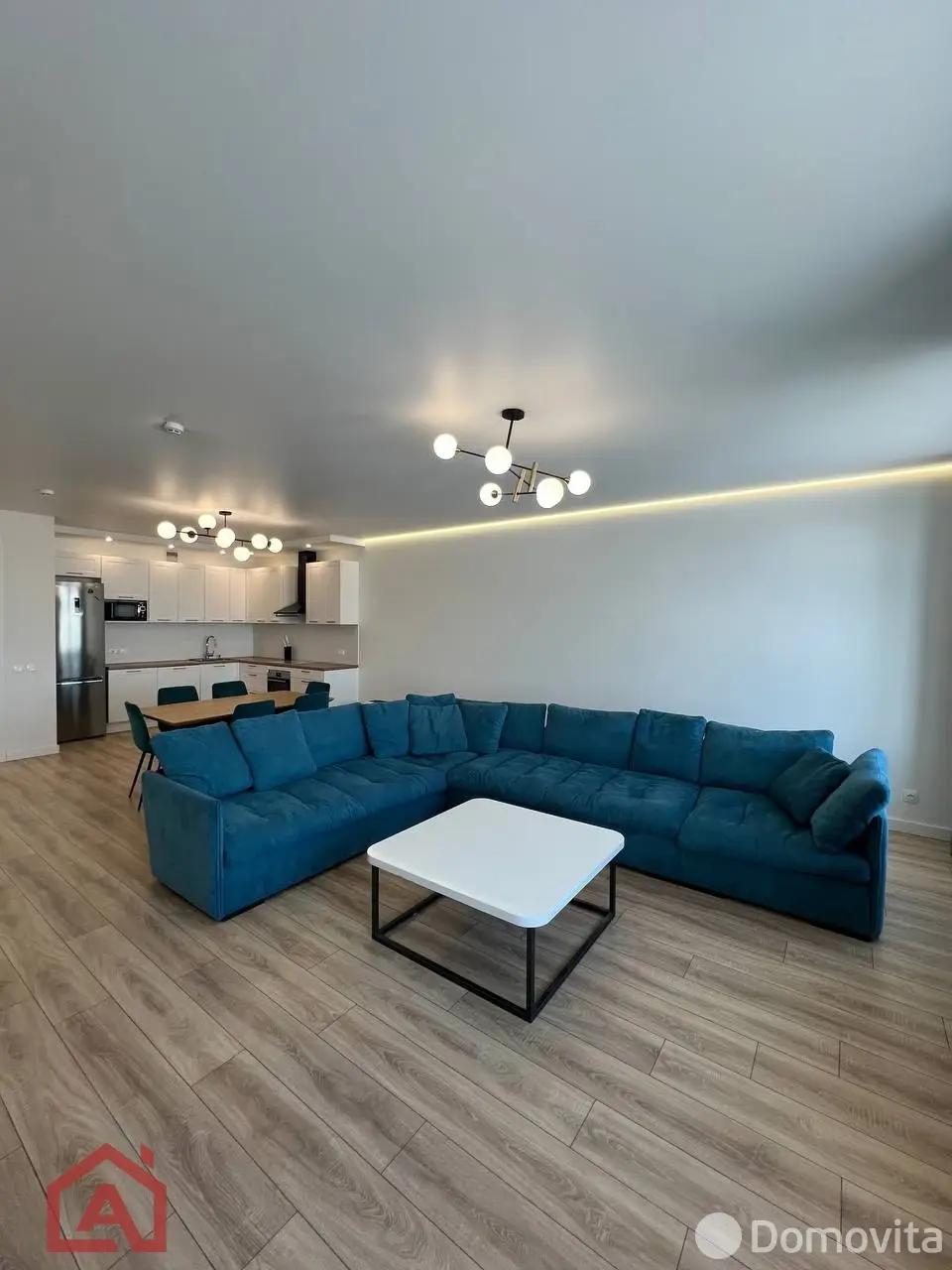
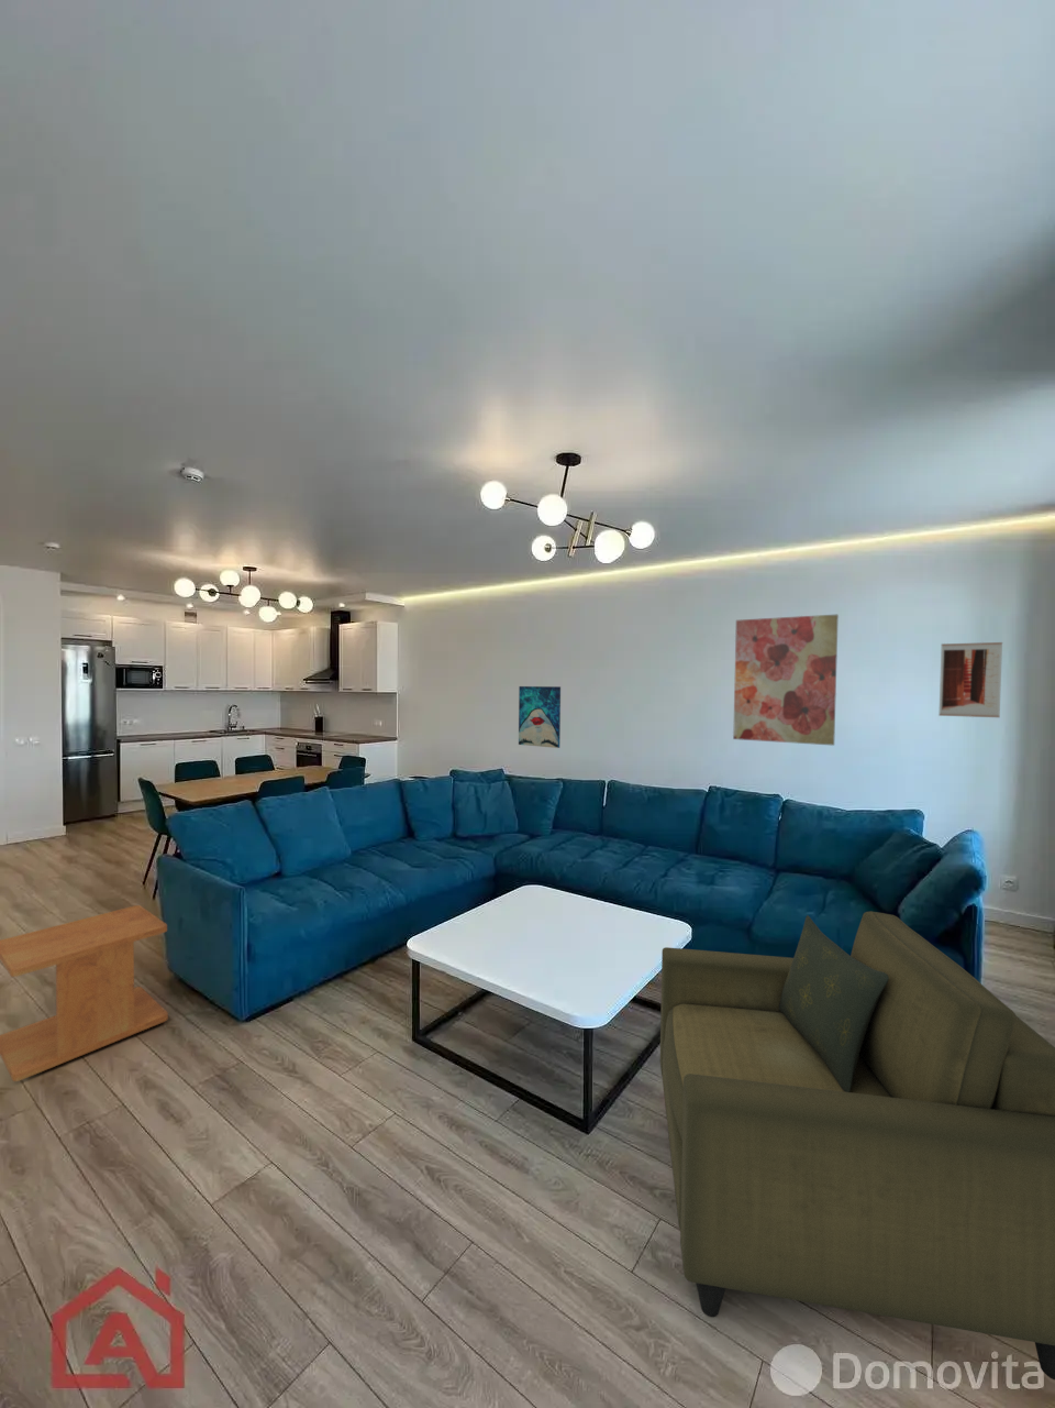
+ wall art [518,685,562,749]
+ wall art [938,641,1003,718]
+ armchair [659,910,1055,1380]
+ side table [0,905,170,1082]
+ wall art [731,614,840,747]
